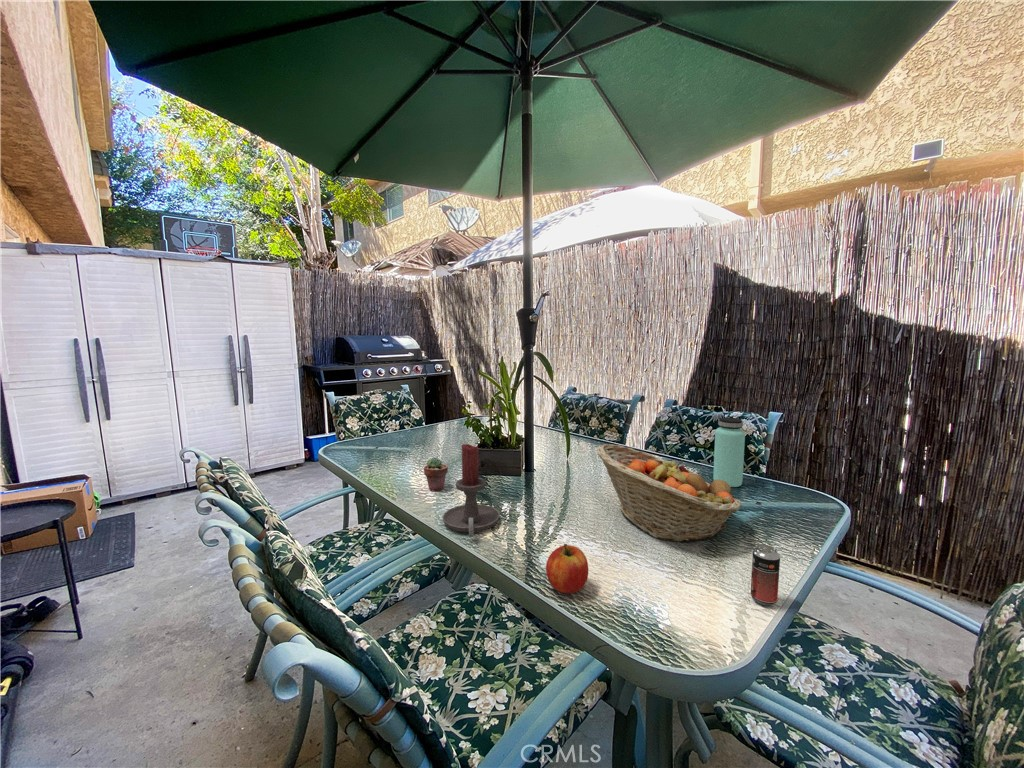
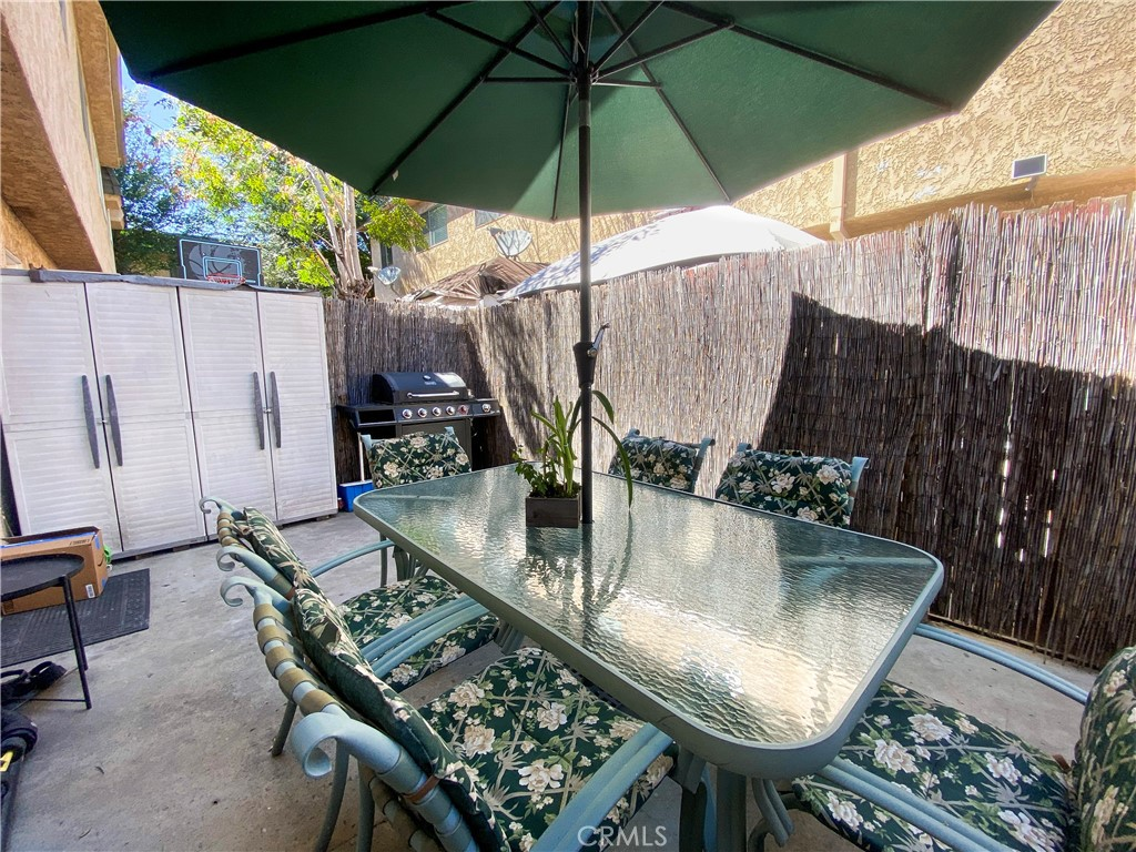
- apple [545,543,589,595]
- bottle [712,417,746,488]
- beverage can [749,543,781,607]
- potted succulent [423,457,449,492]
- candle holder [442,443,501,538]
- fruit basket [596,443,743,543]
